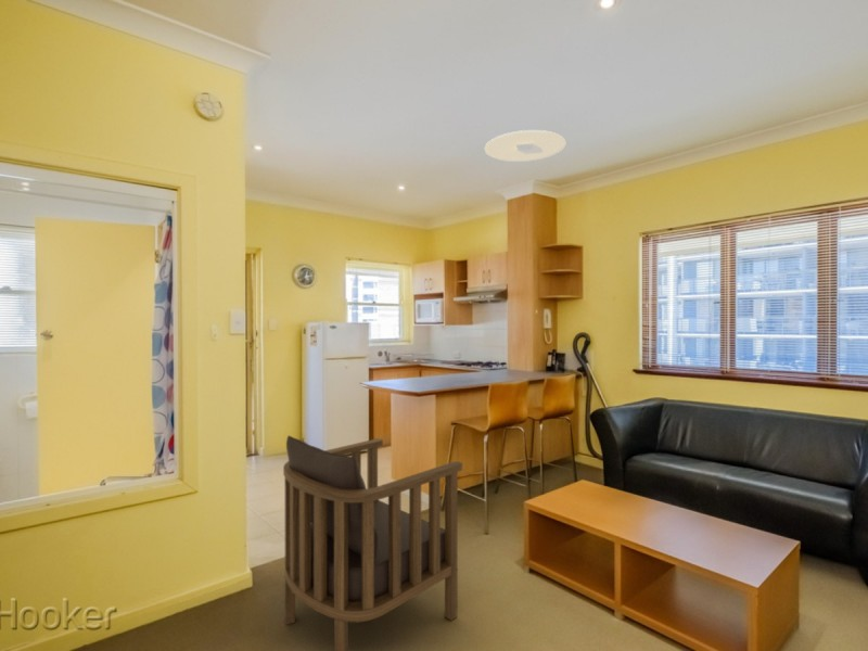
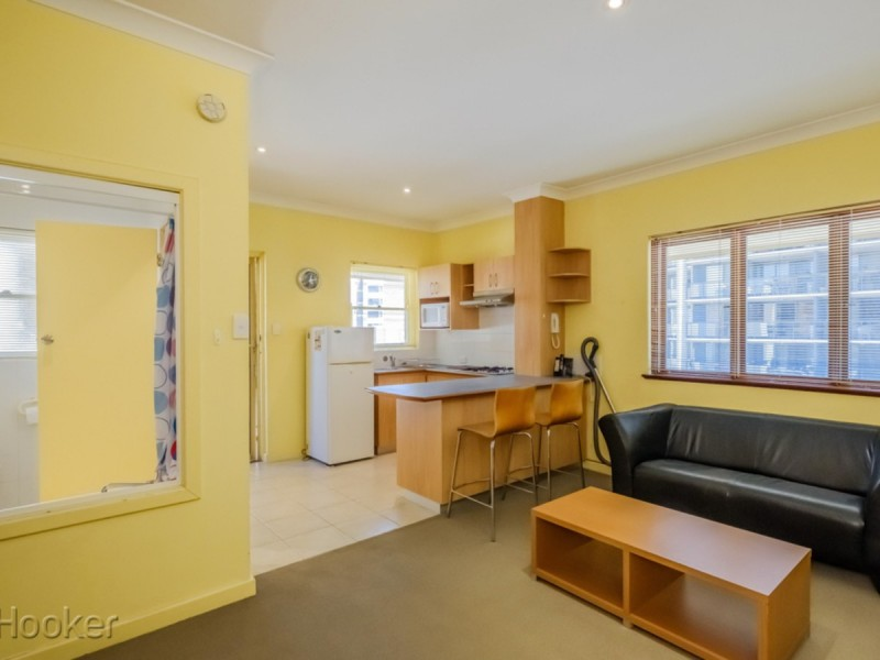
- ceiling light [484,129,567,163]
- armchair [282,435,463,651]
